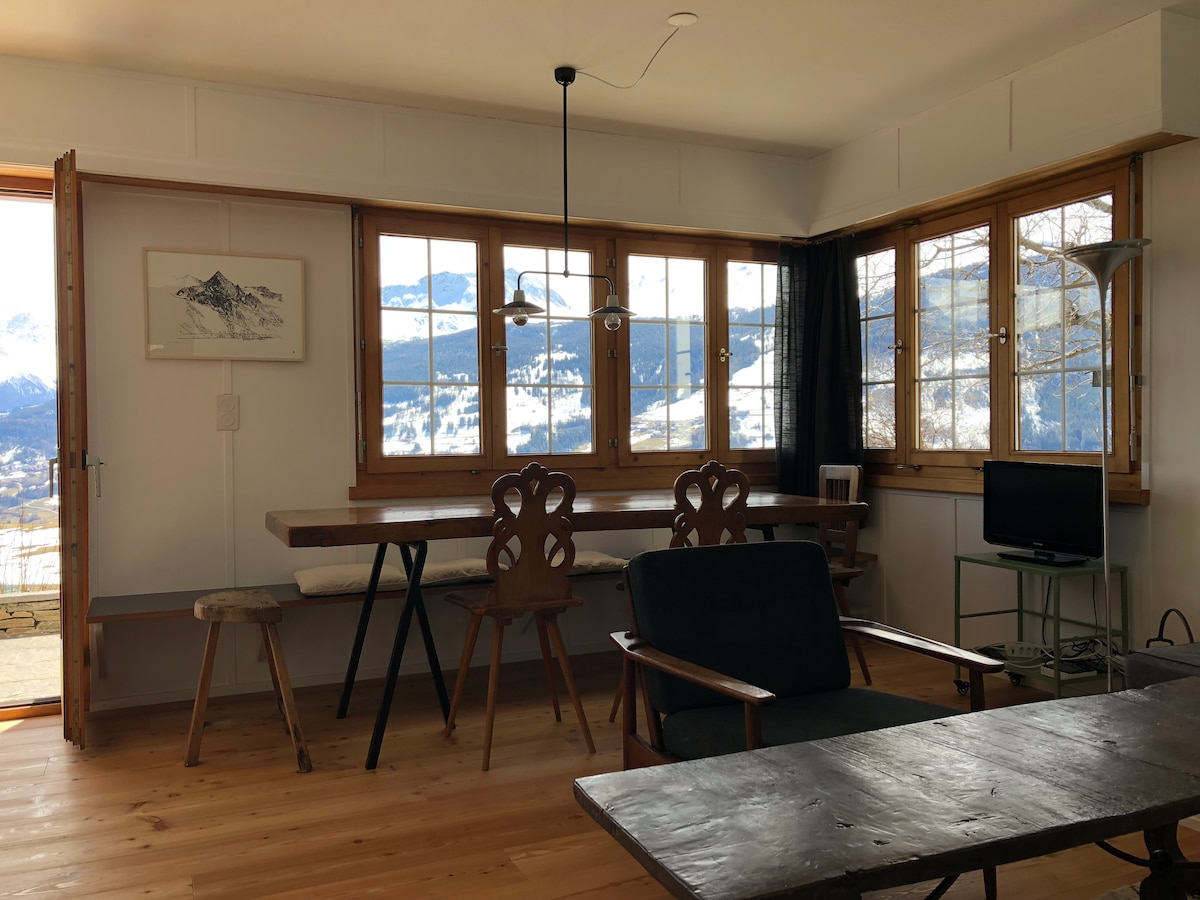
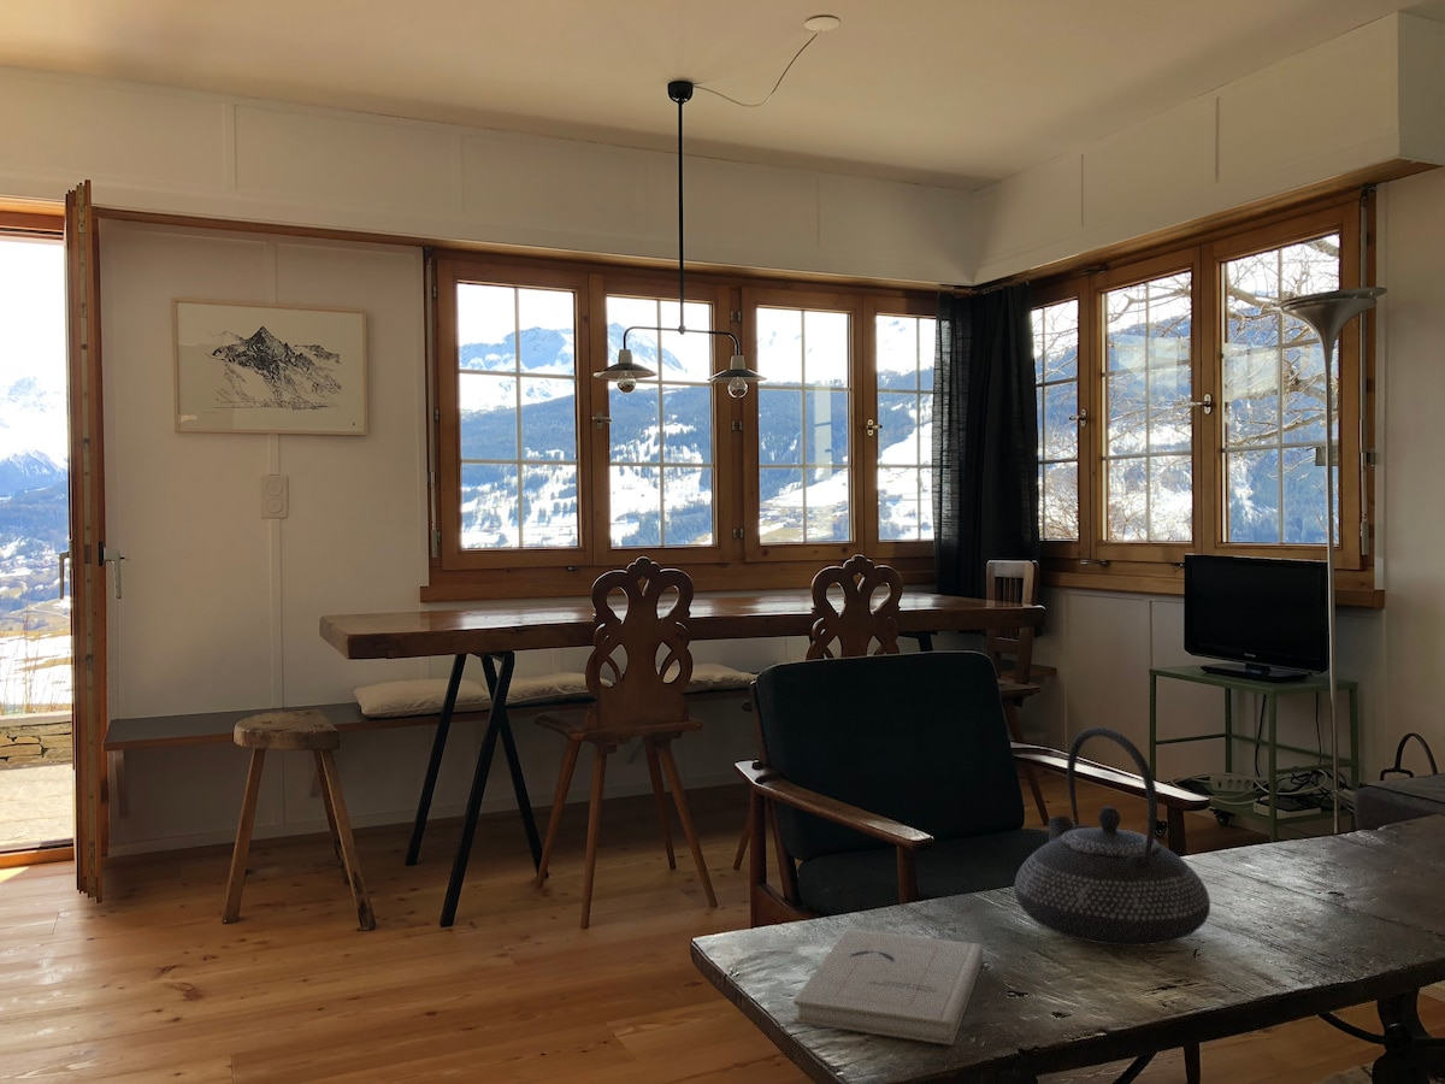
+ book [792,927,984,1047]
+ teapot [1014,726,1211,947]
